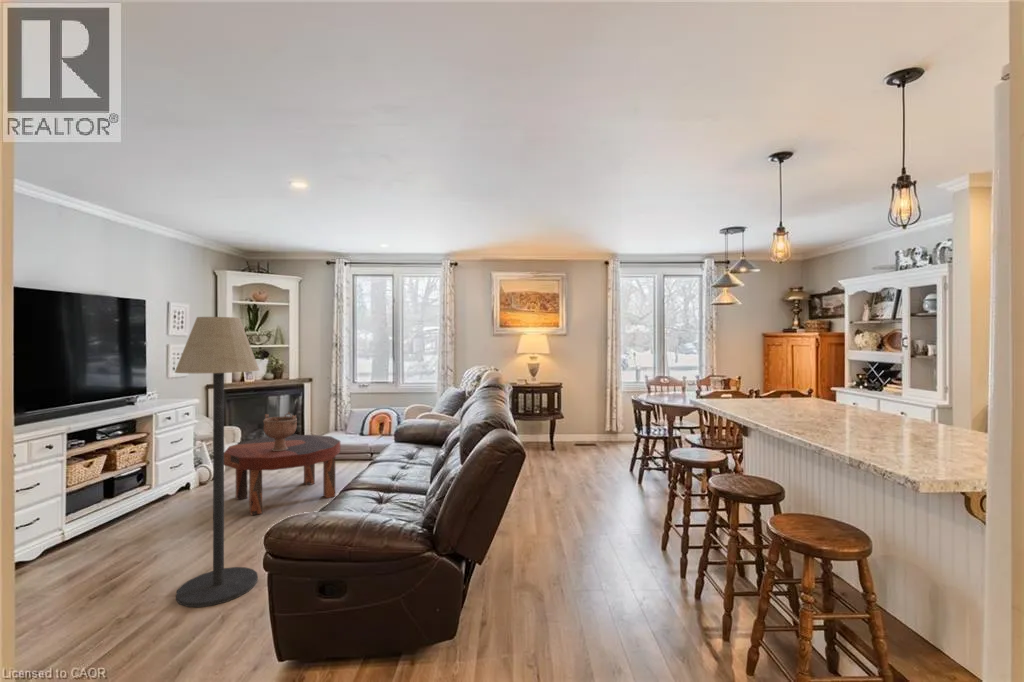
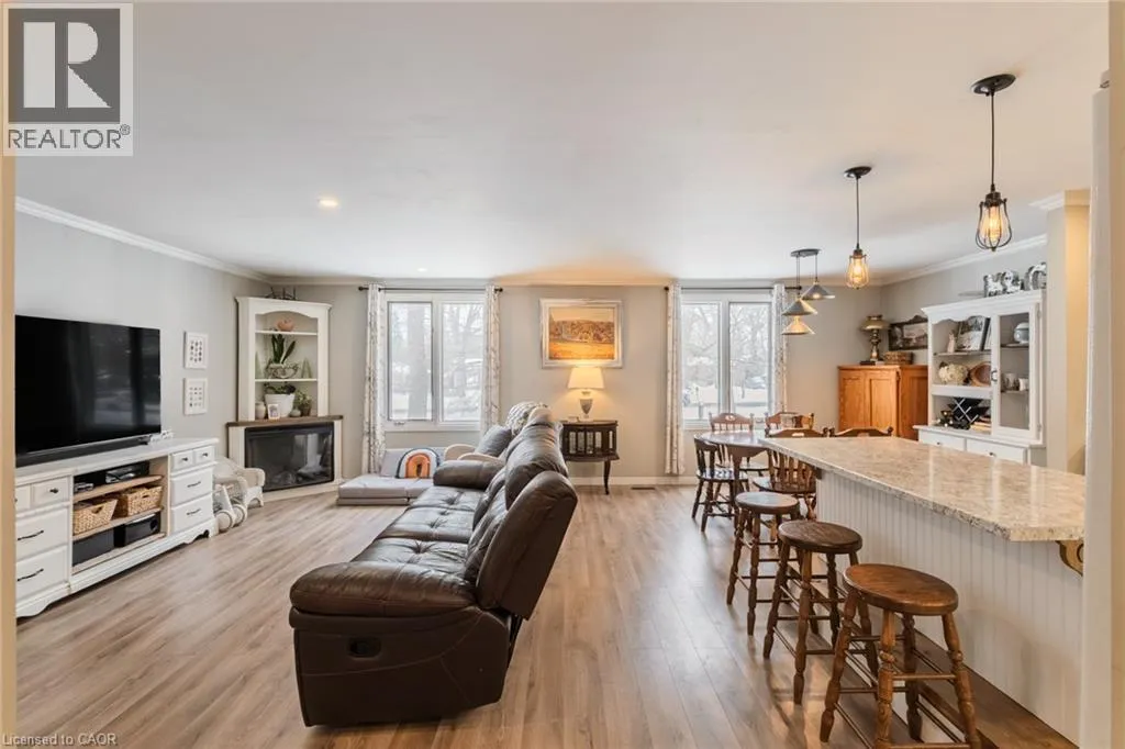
- decorative bowl [262,411,298,451]
- coffee table [224,434,341,517]
- floor lamp [174,316,260,608]
